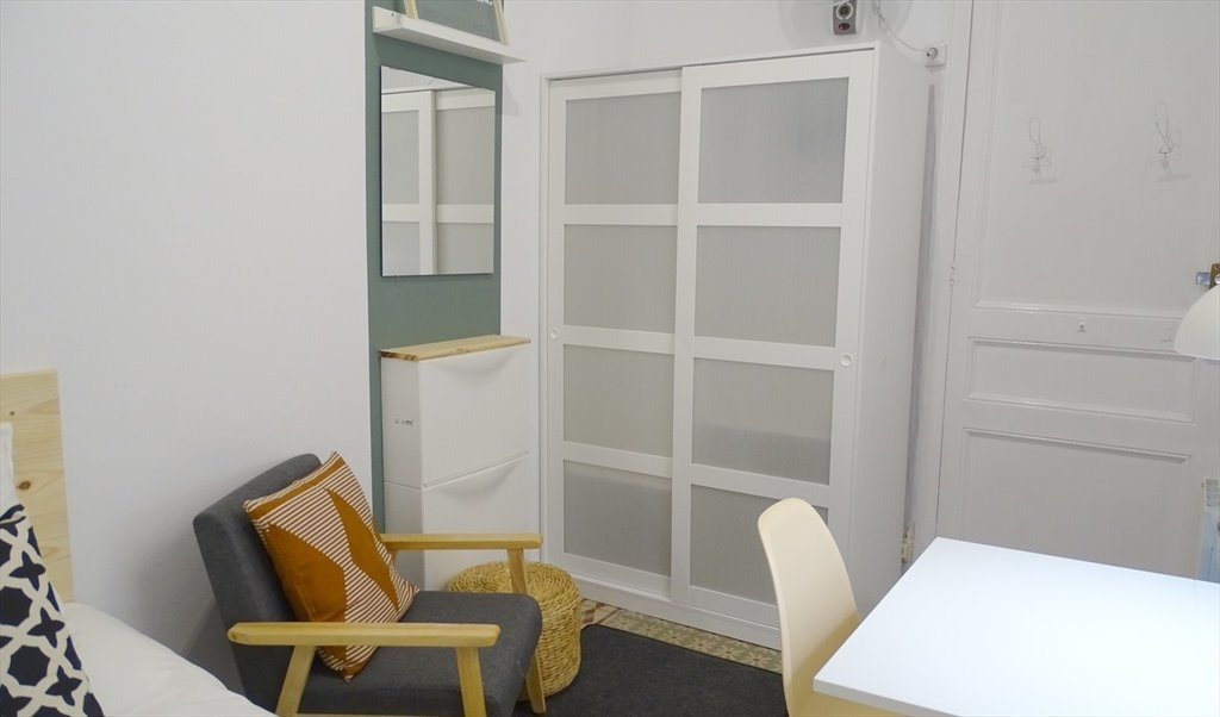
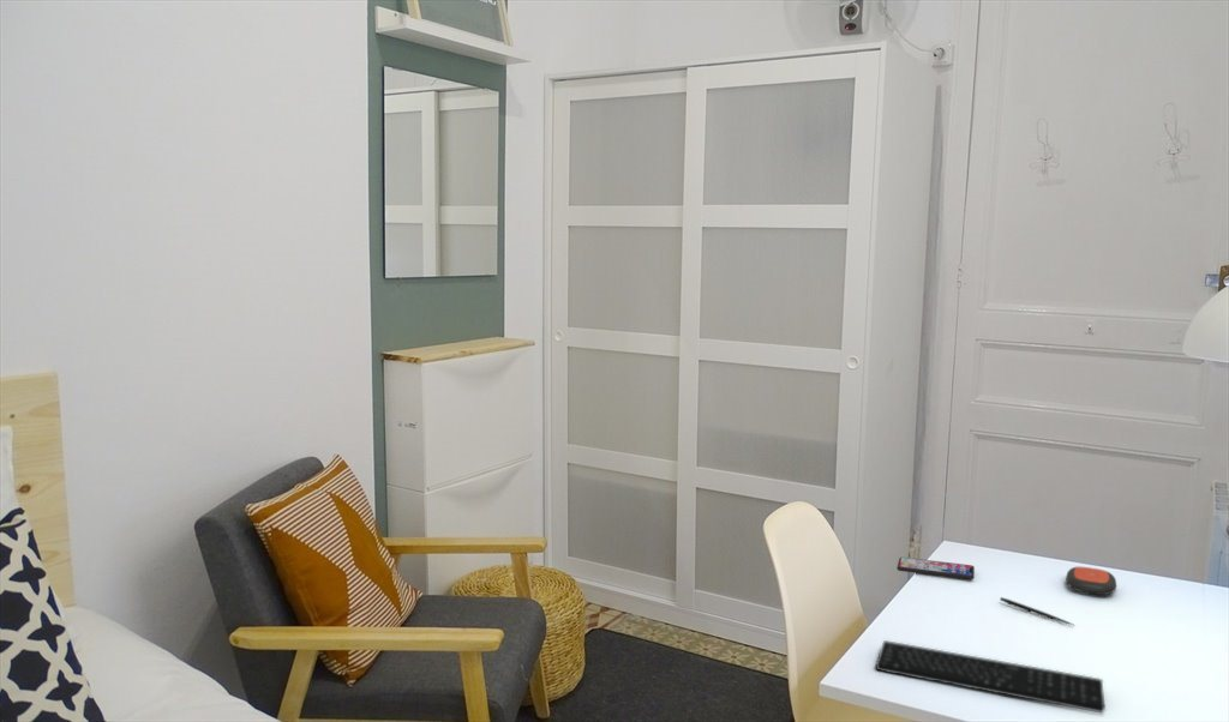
+ smartphone [895,556,976,580]
+ pen [999,596,1077,627]
+ keyboard [875,639,1107,715]
+ remote control [1065,566,1117,596]
